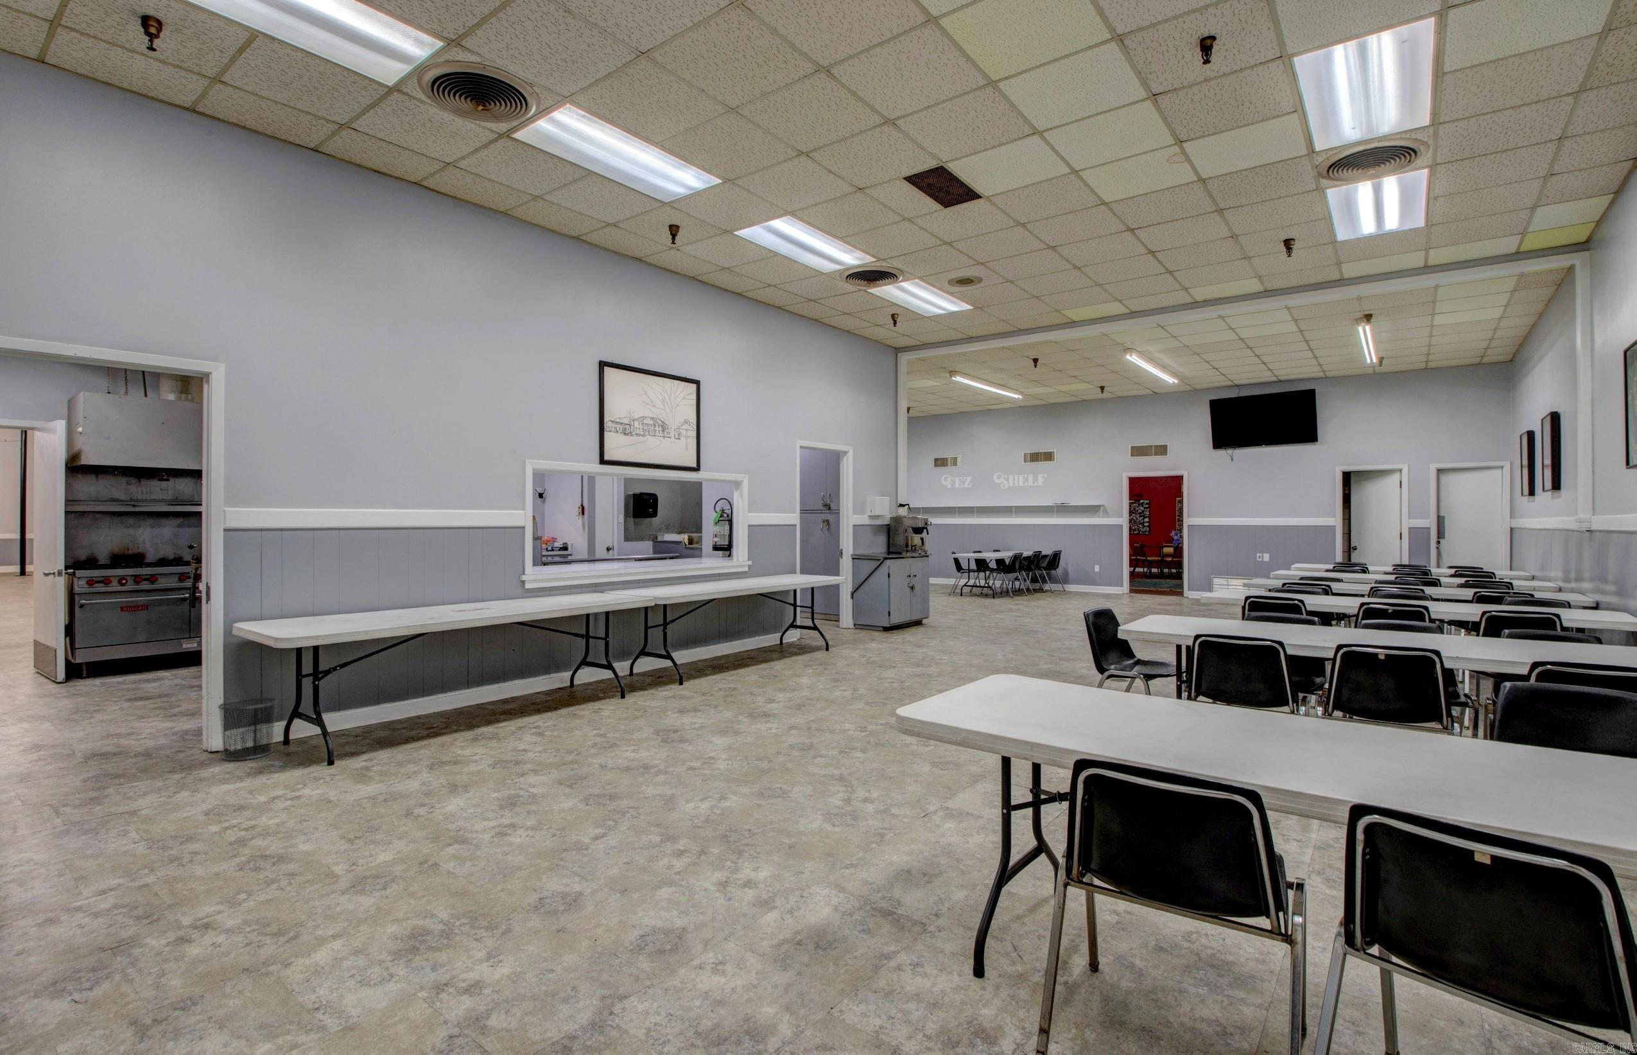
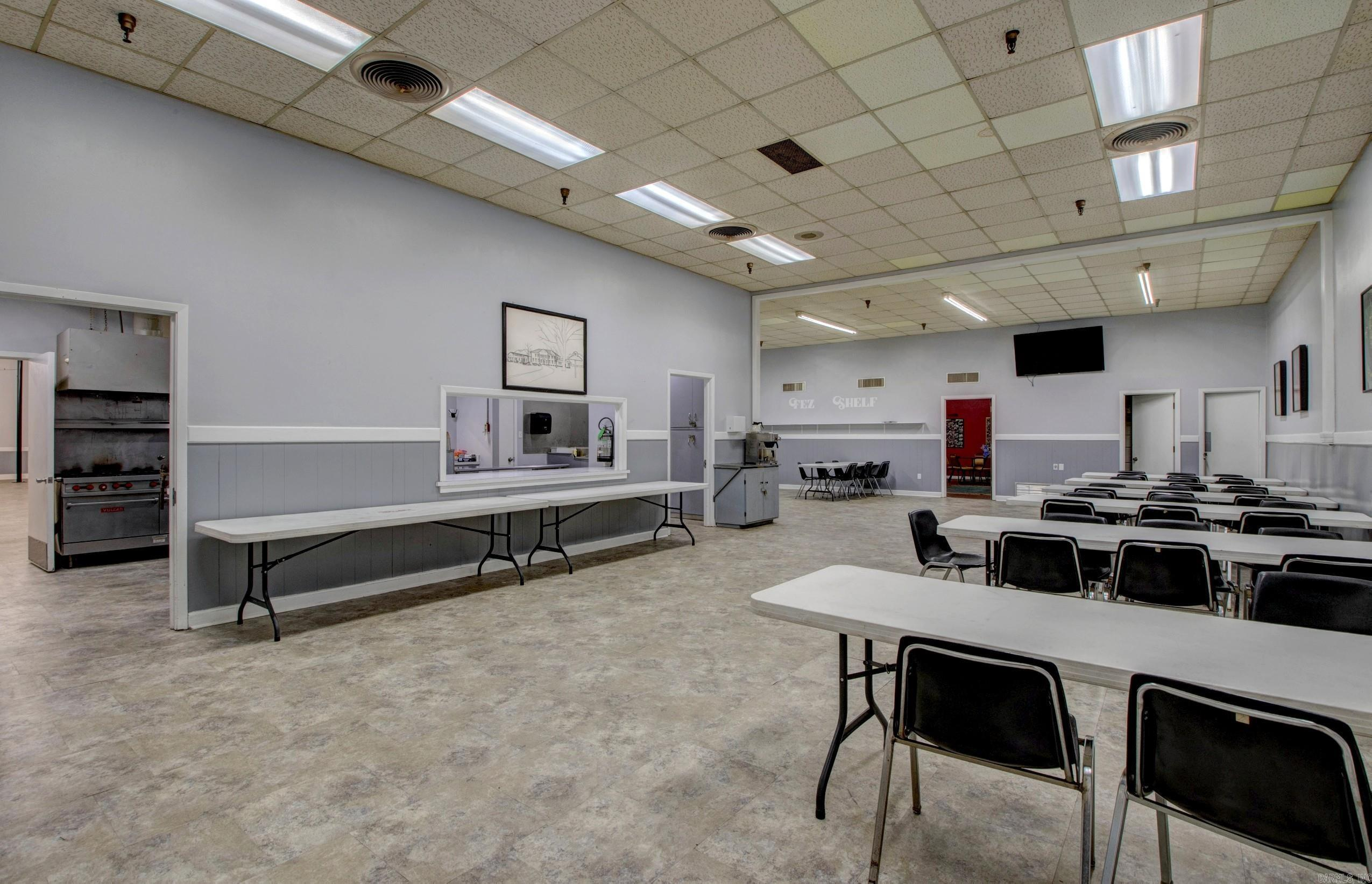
- waste bin [217,697,279,761]
